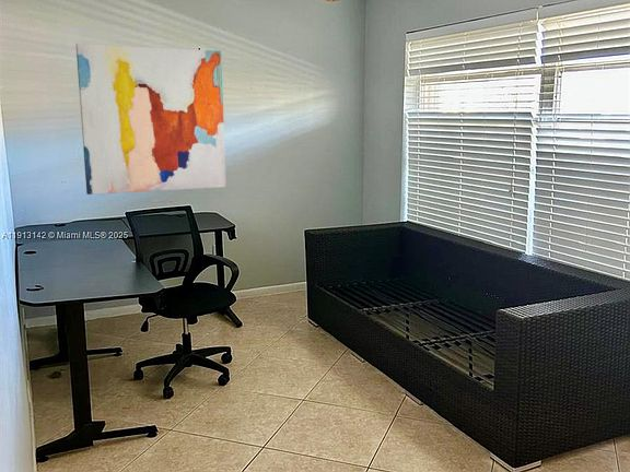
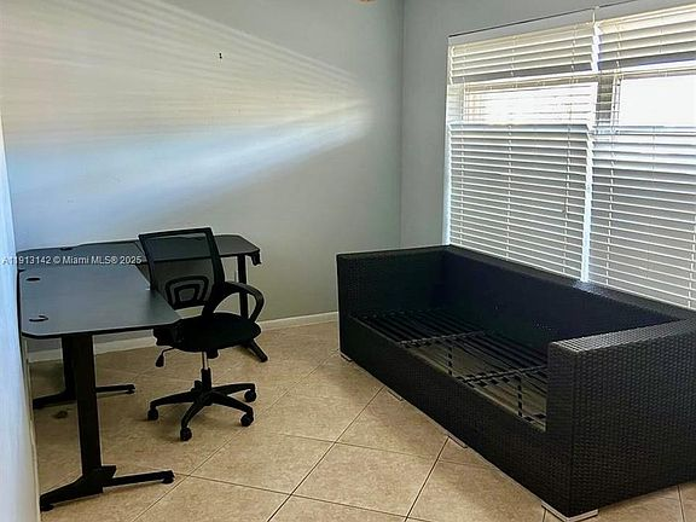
- wall art [74,43,228,196]
